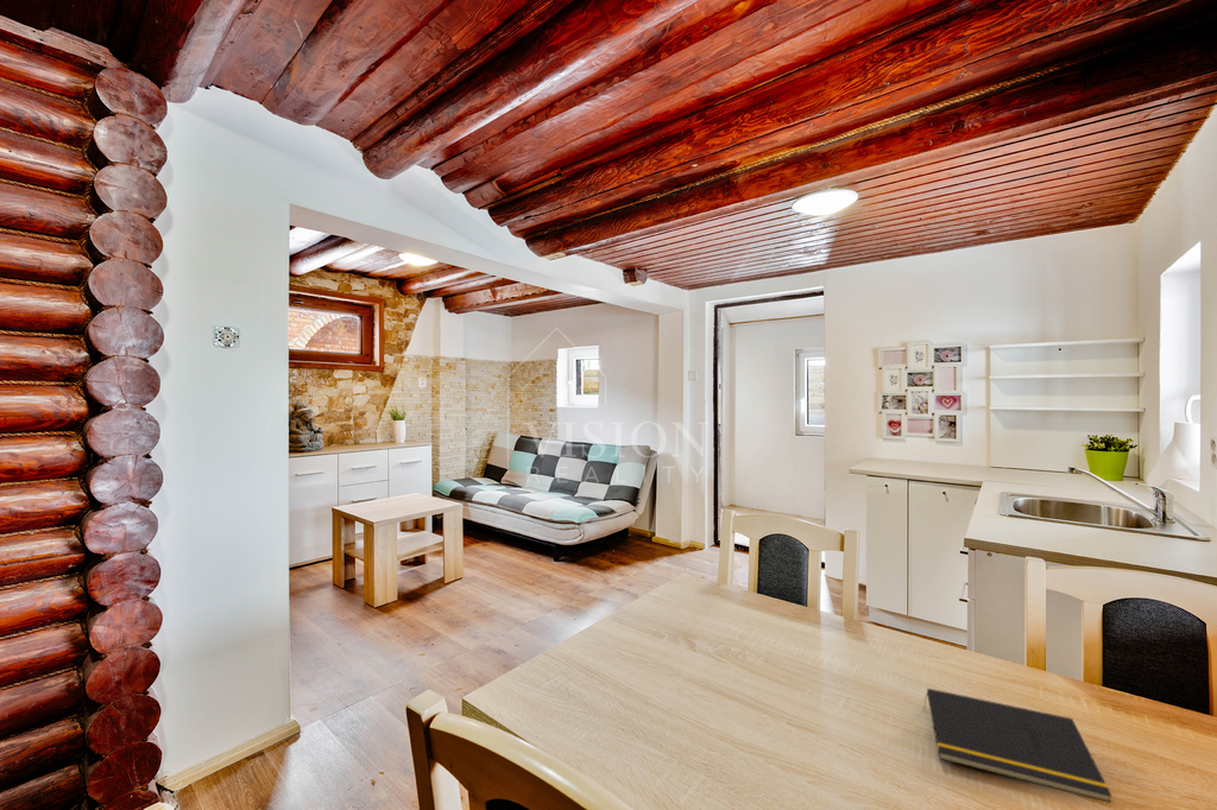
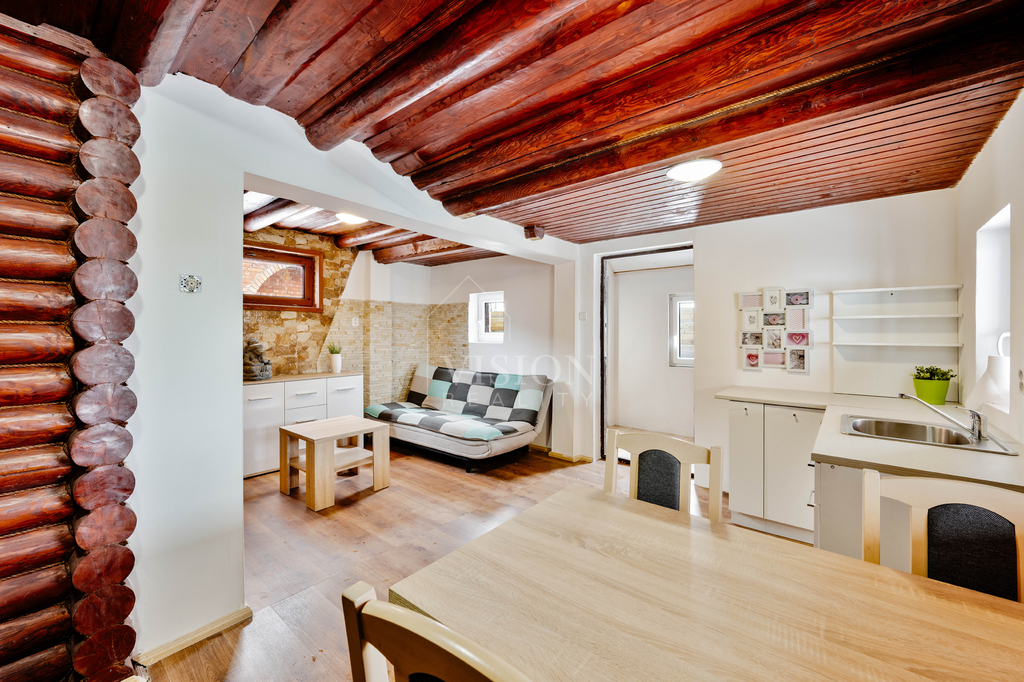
- notepad [922,688,1114,804]
